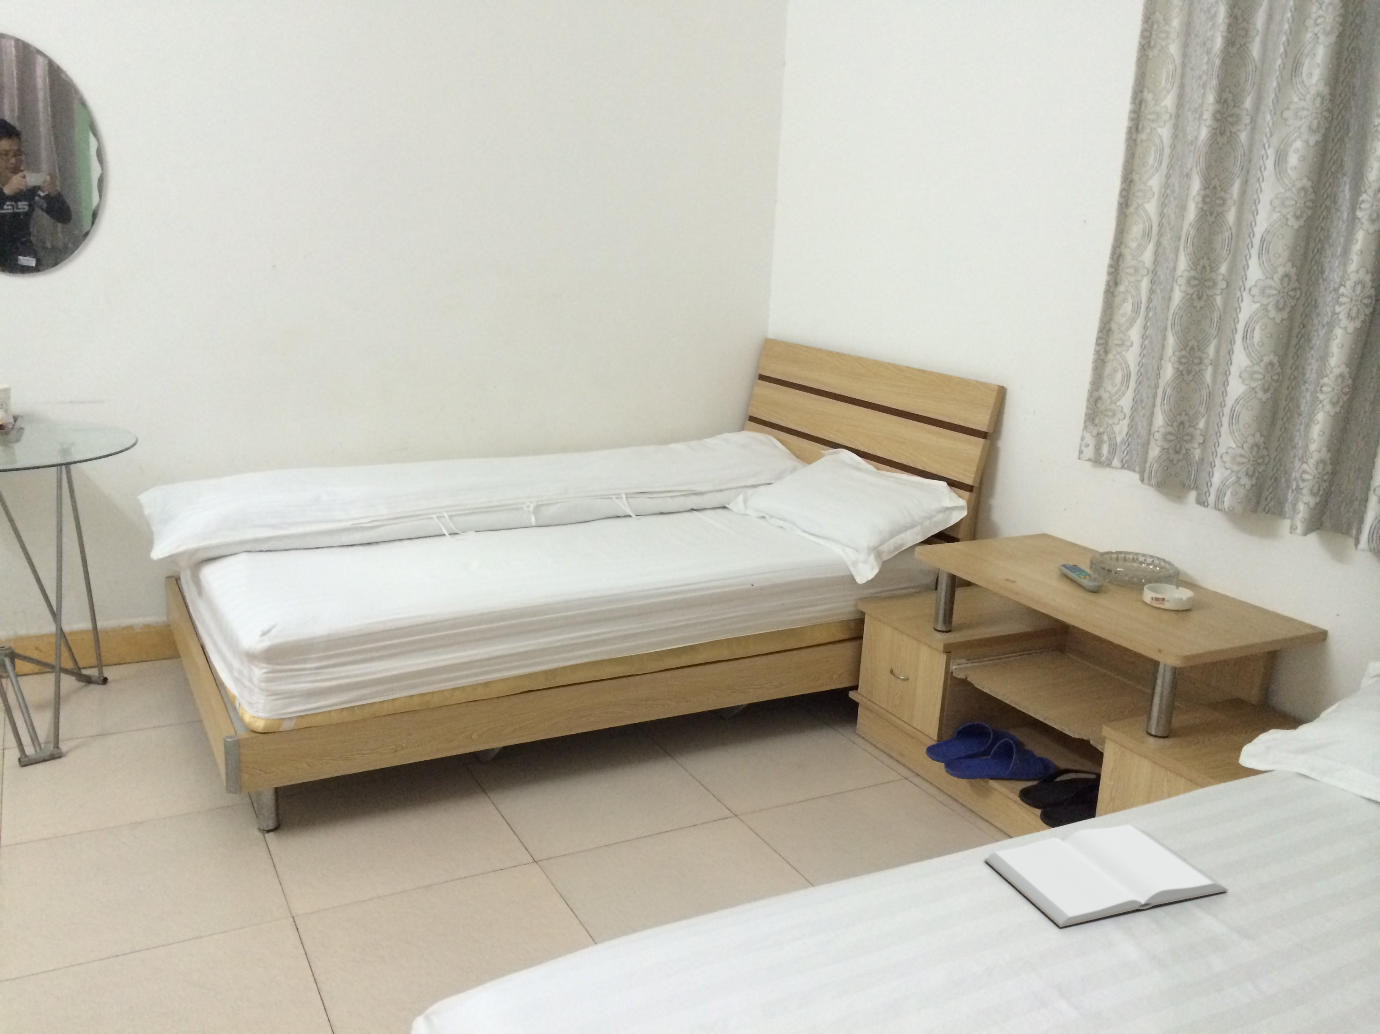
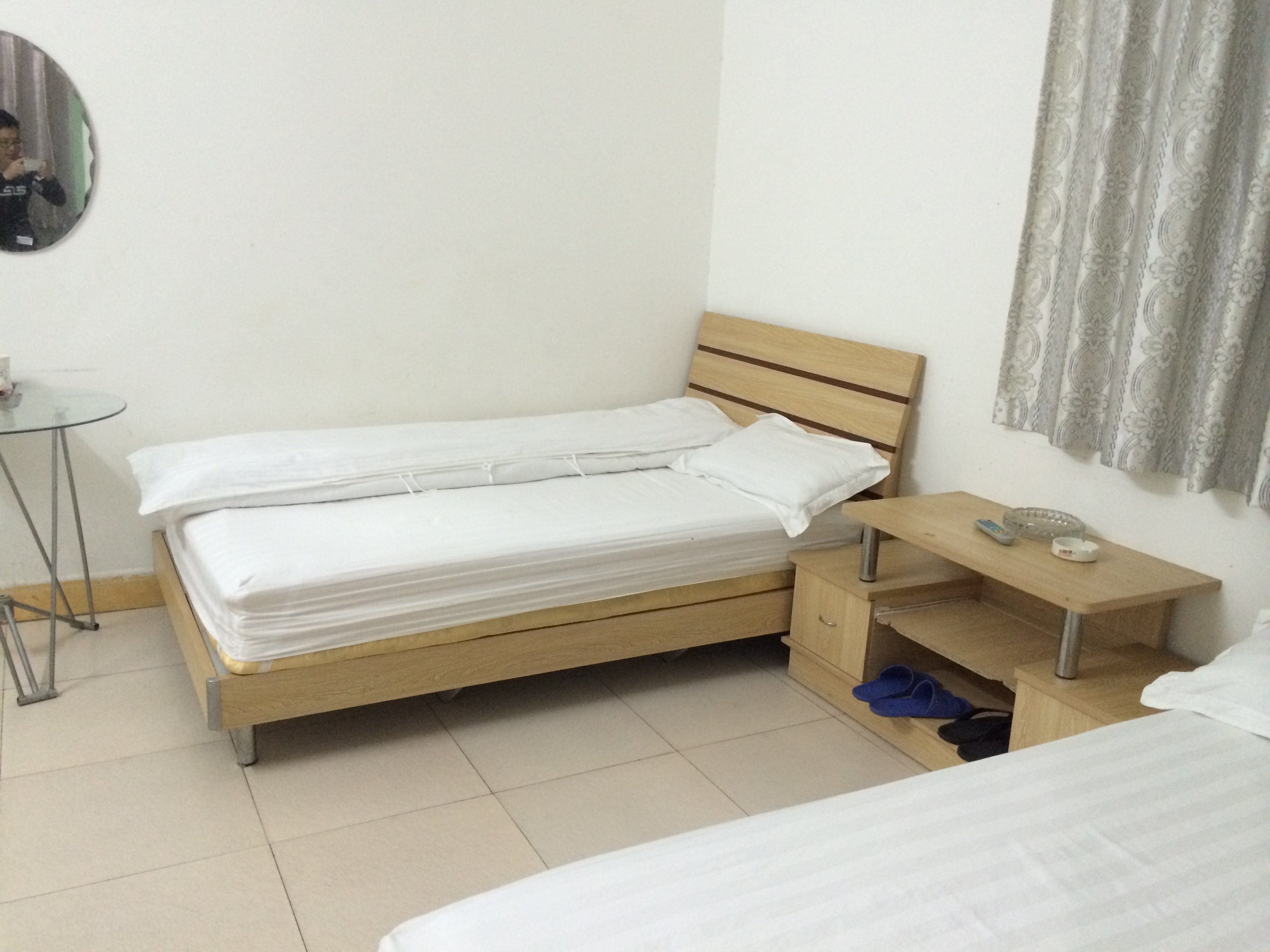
- book [983,824,1229,928]
